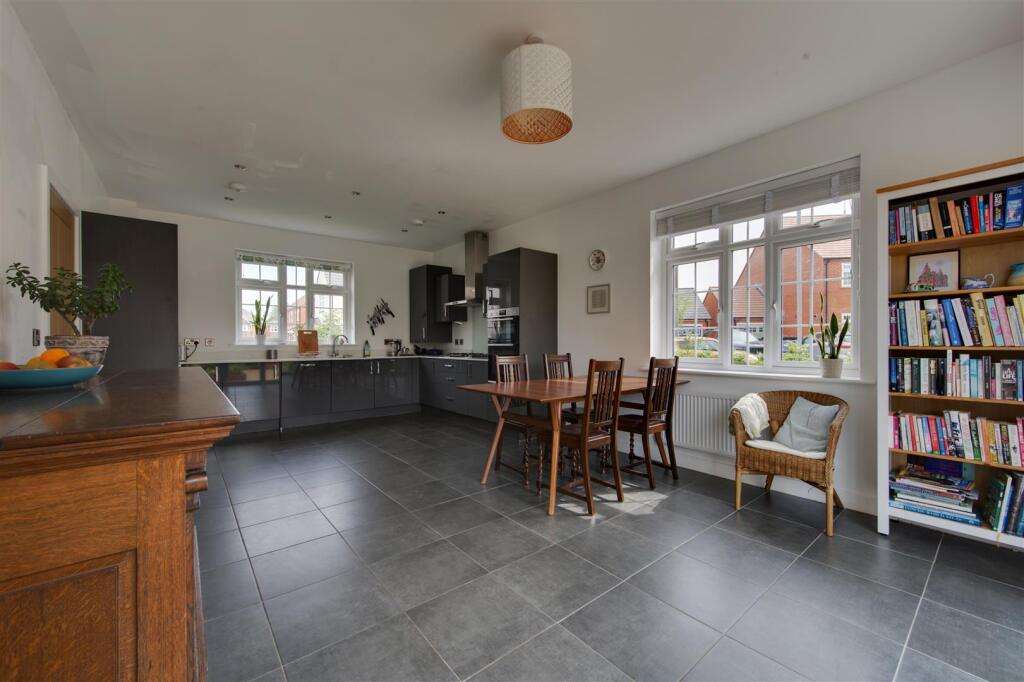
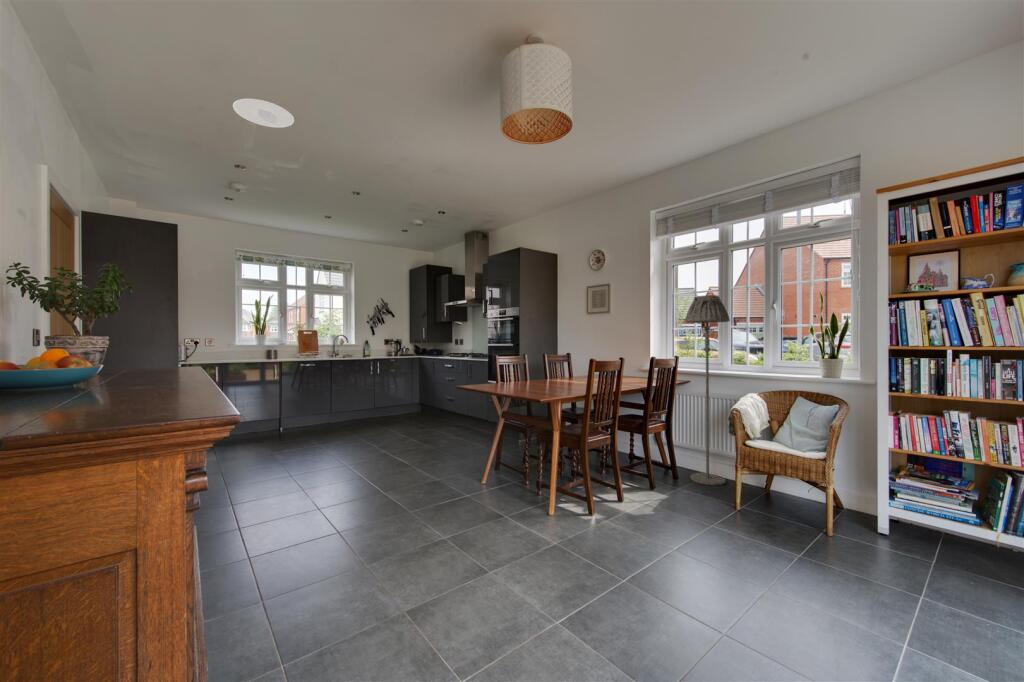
+ recessed light [232,98,295,129]
+ floor lamp [684,294,731,486]
